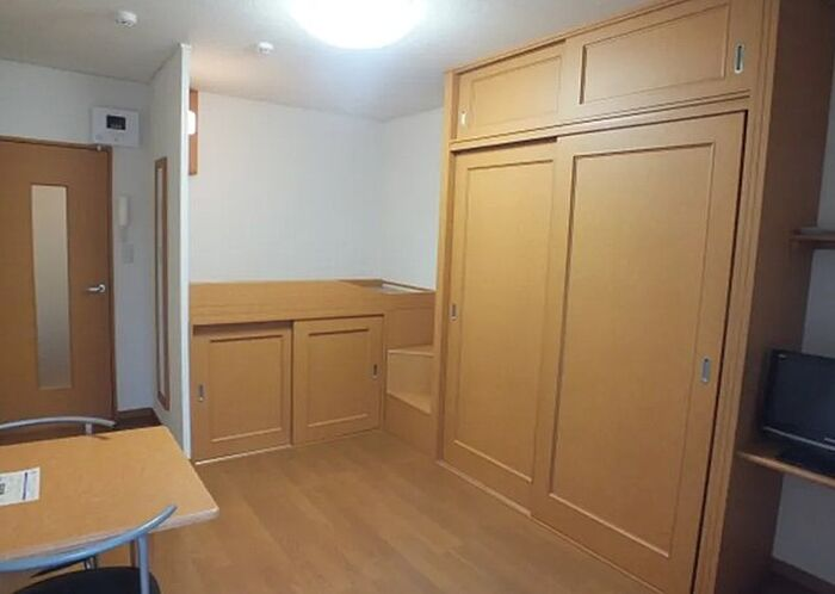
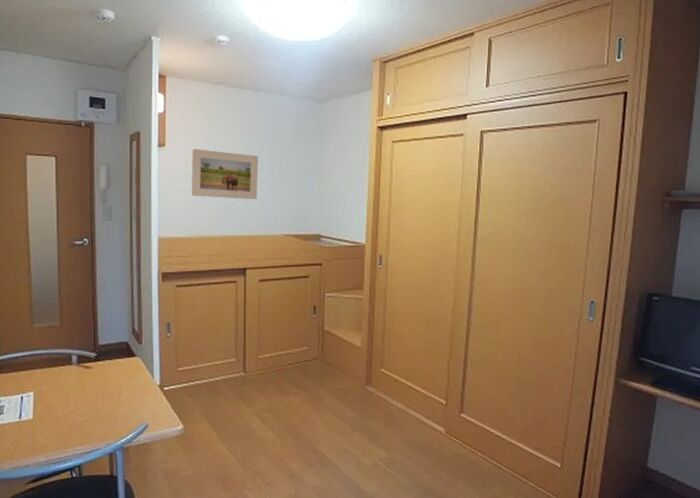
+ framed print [191,148,259,200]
